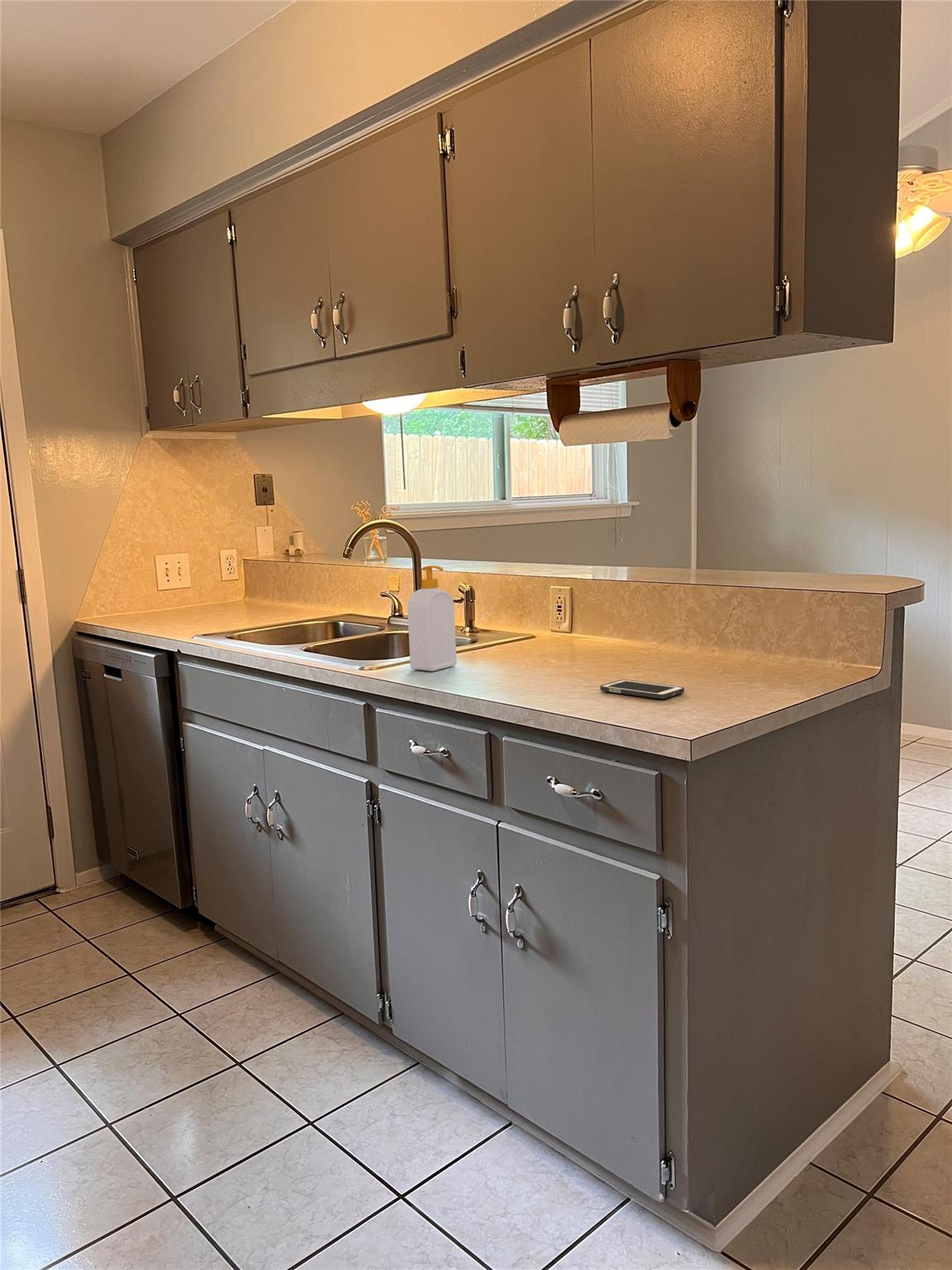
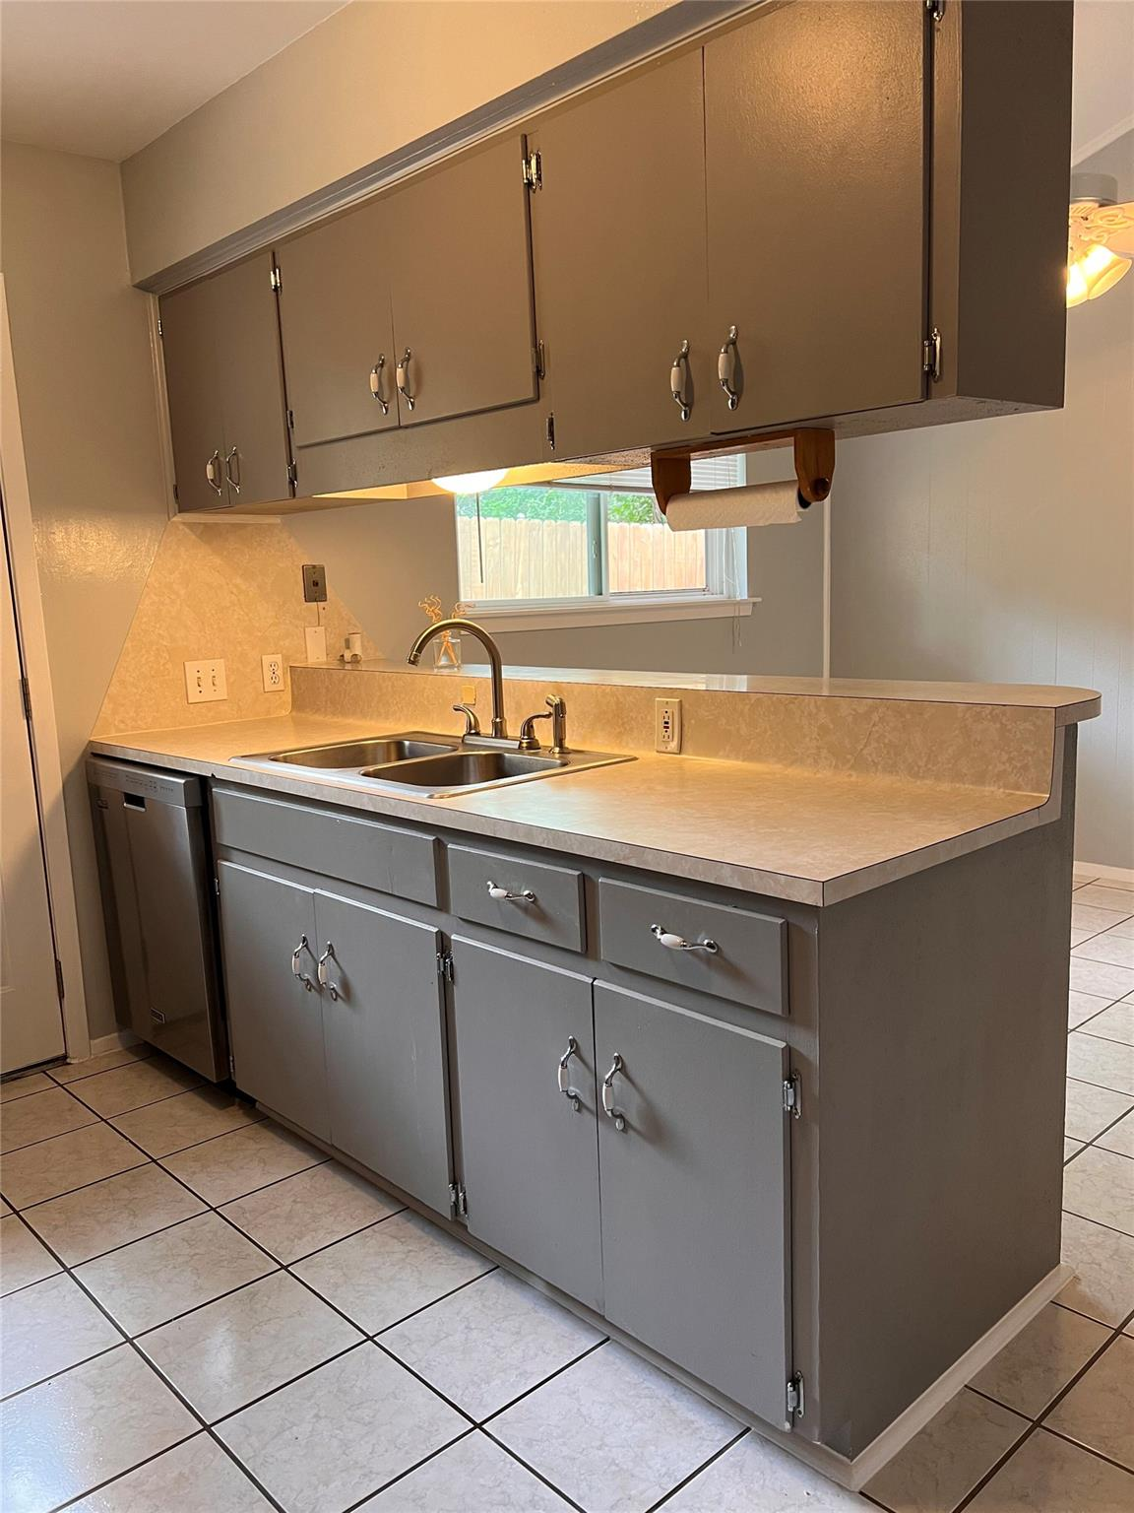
- cell phone [599,679,685,699]
- soap bottle [407,565,457,672]
